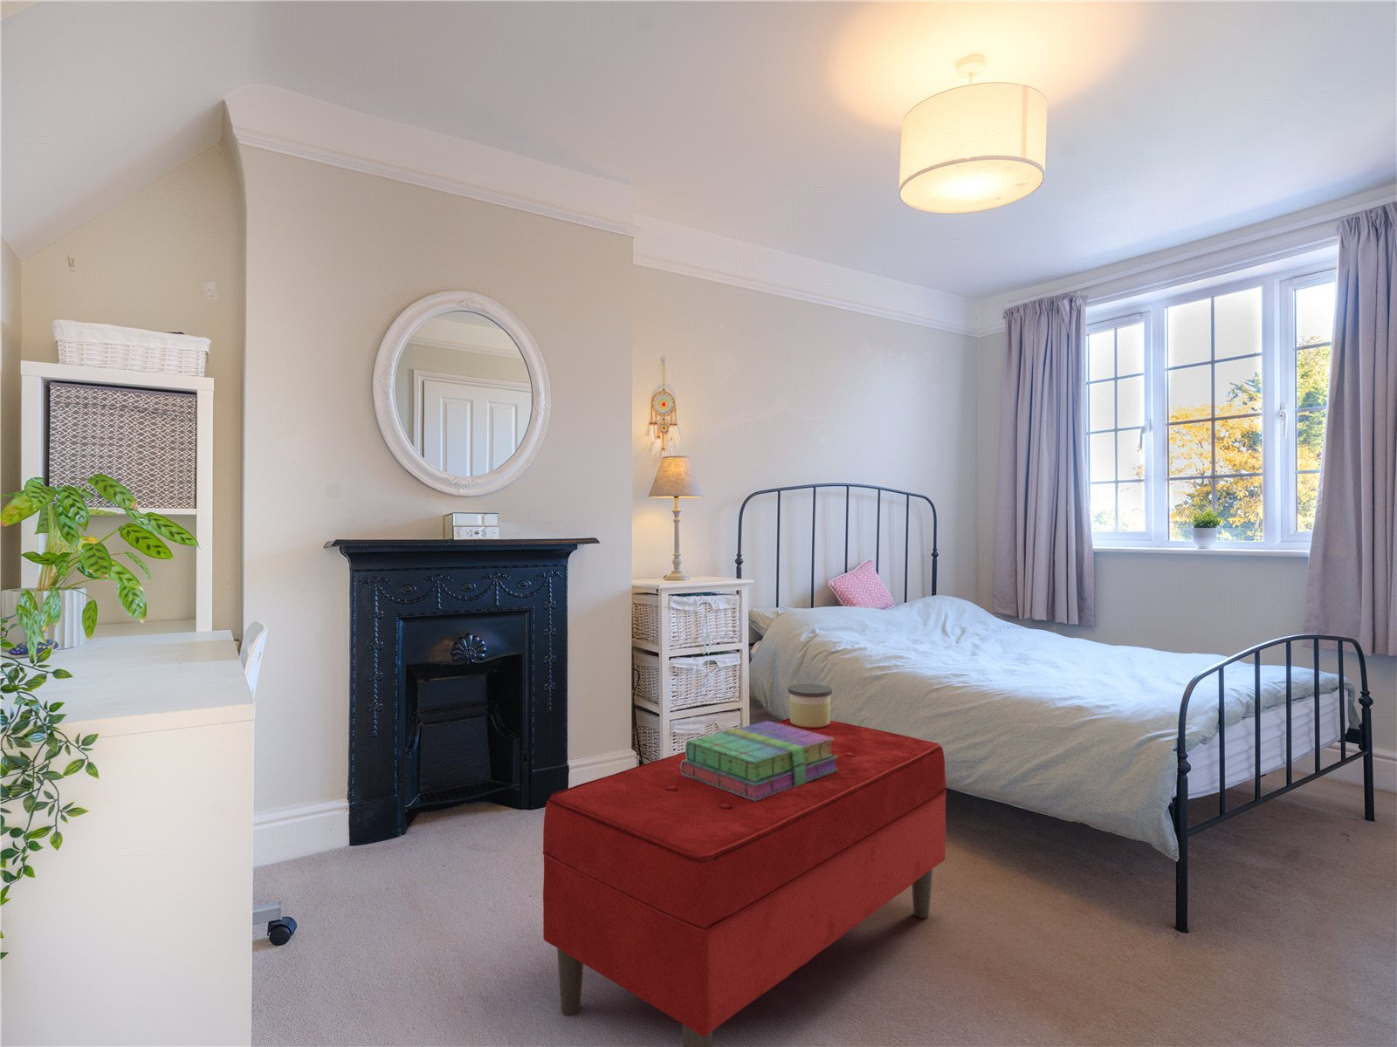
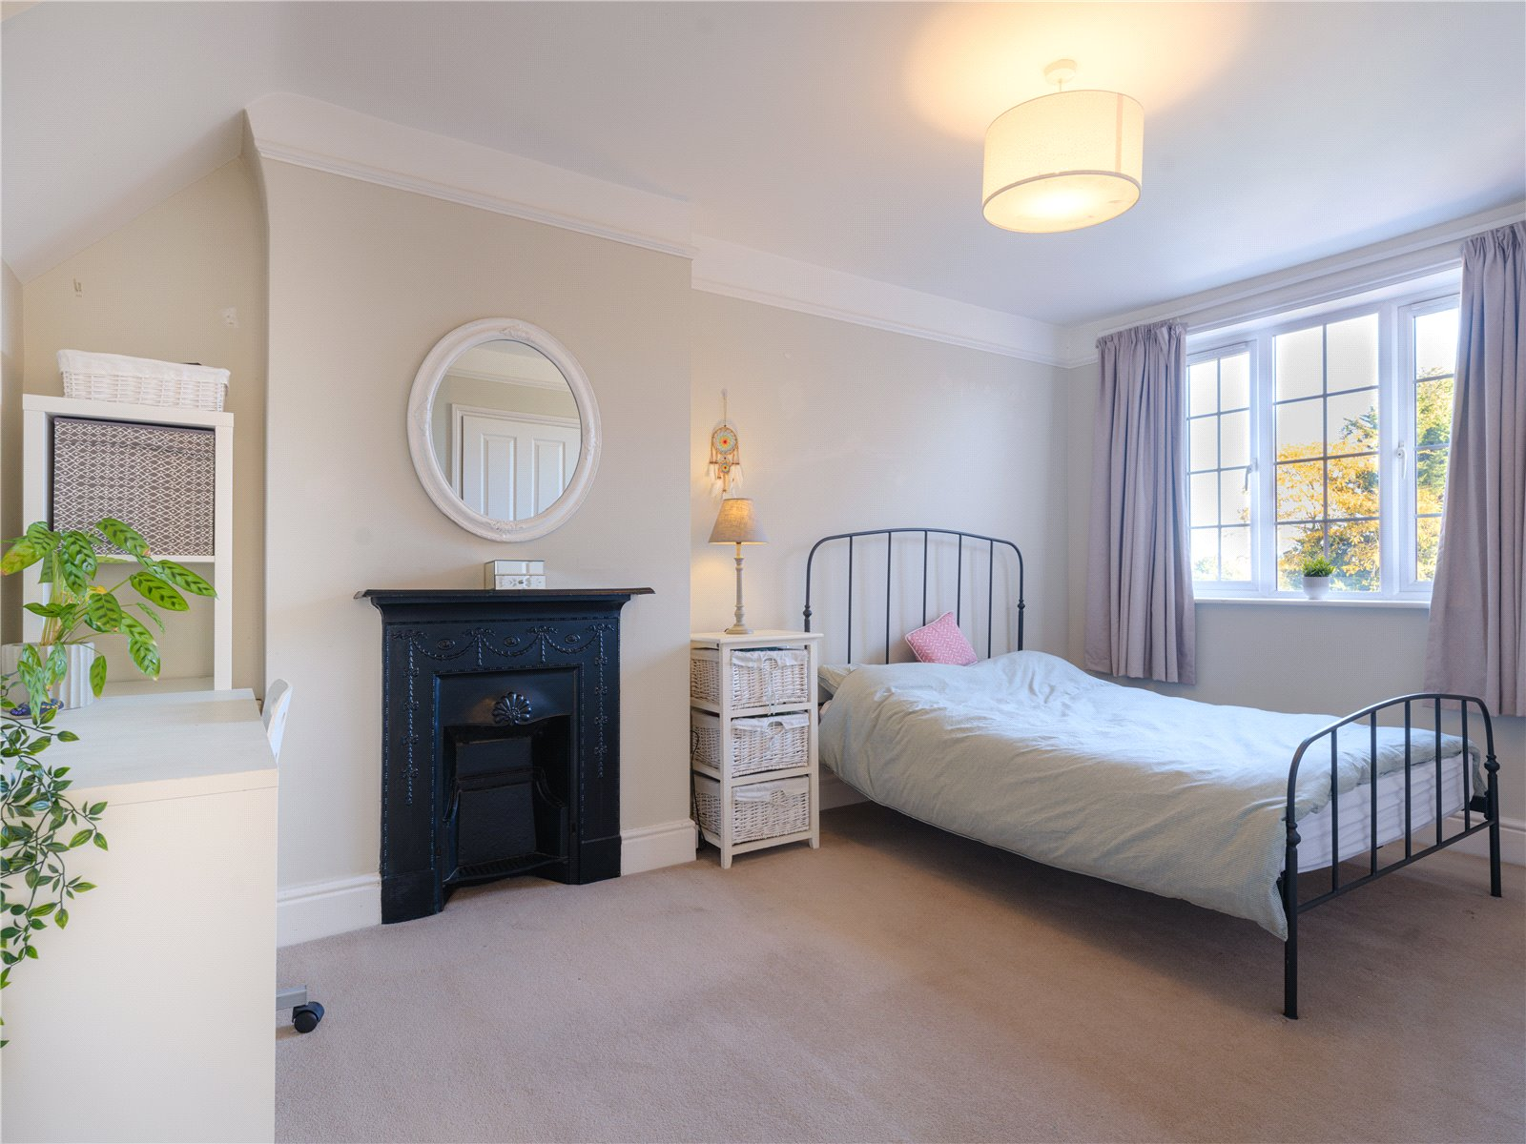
- books [680,720,838,801]
- bench [542,717,947,1047]
- candle [788,683,833,728]
